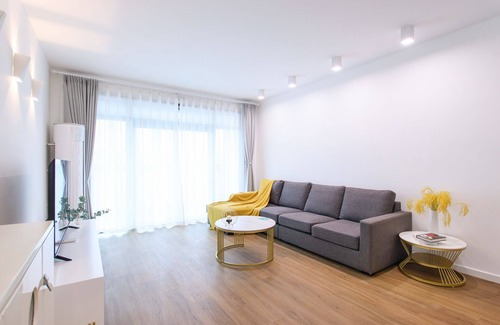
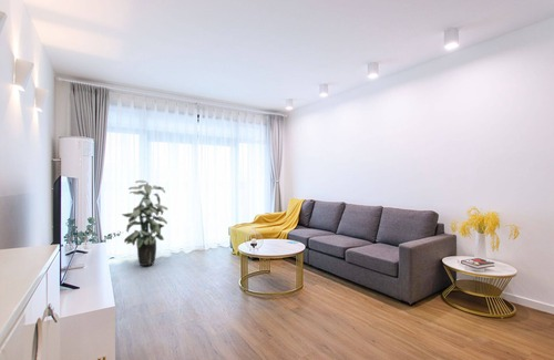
+ indoor plant [121,179,168,267]
